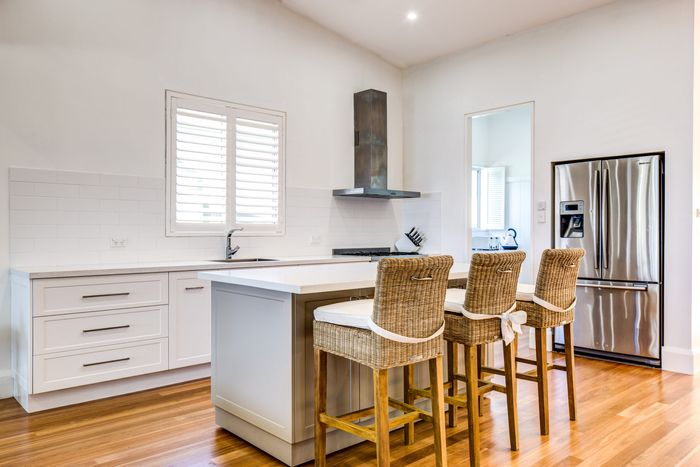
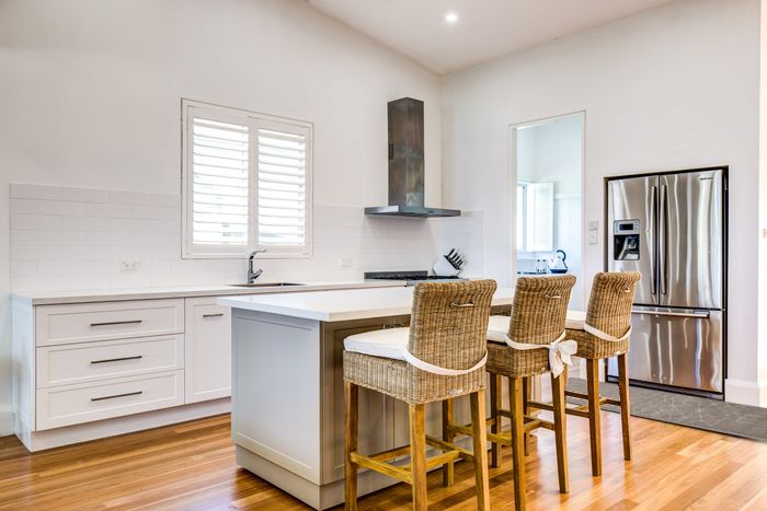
+ rug [565,376,767,442]
